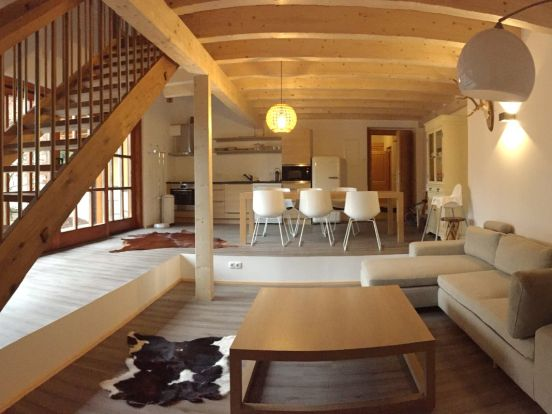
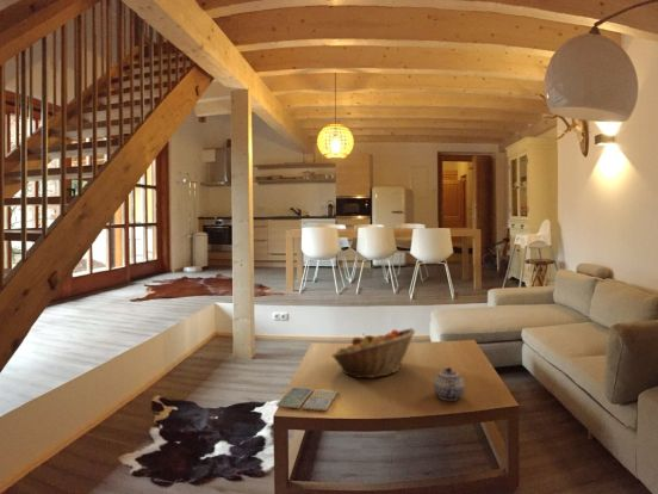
+ drink coaster [275,387,339,413]
+ fruit basket [330,327,416,379]
+ teapot [433,366,466,402]
